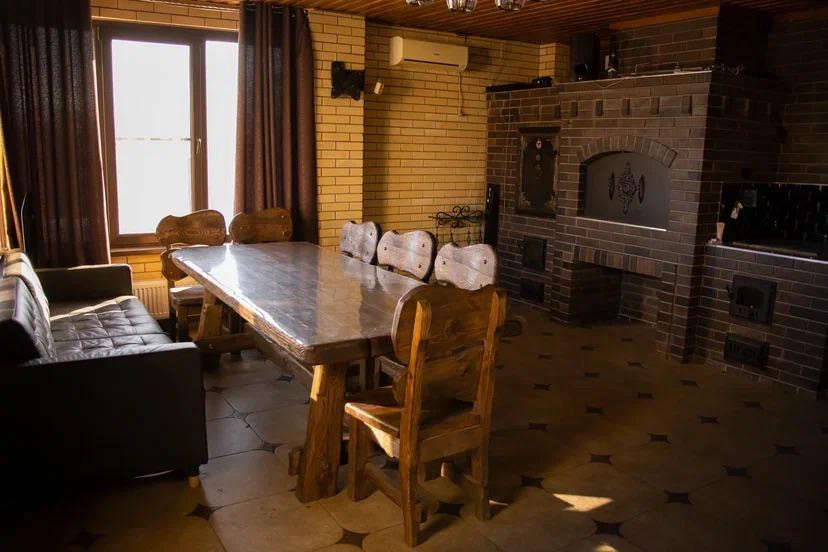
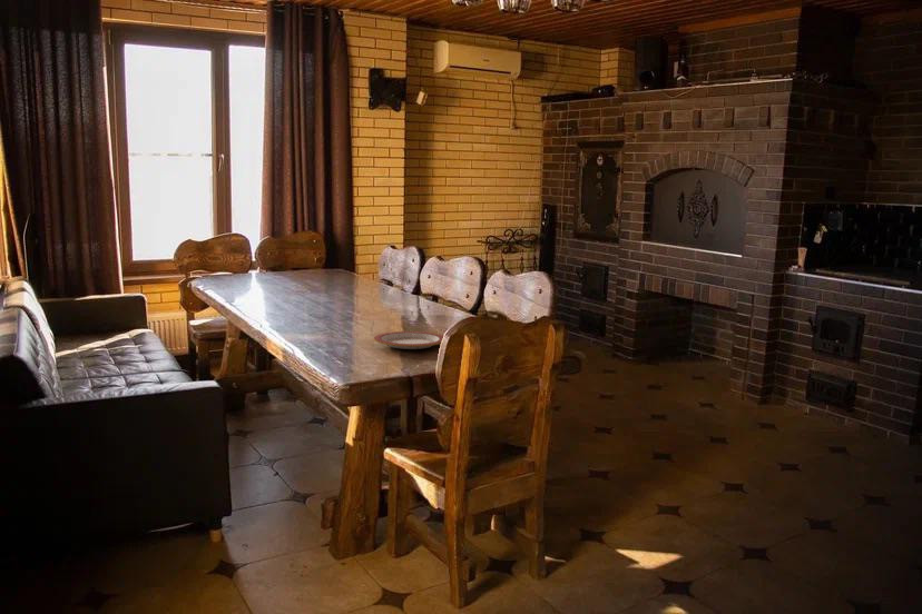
+ plate [372,330,444,350]
